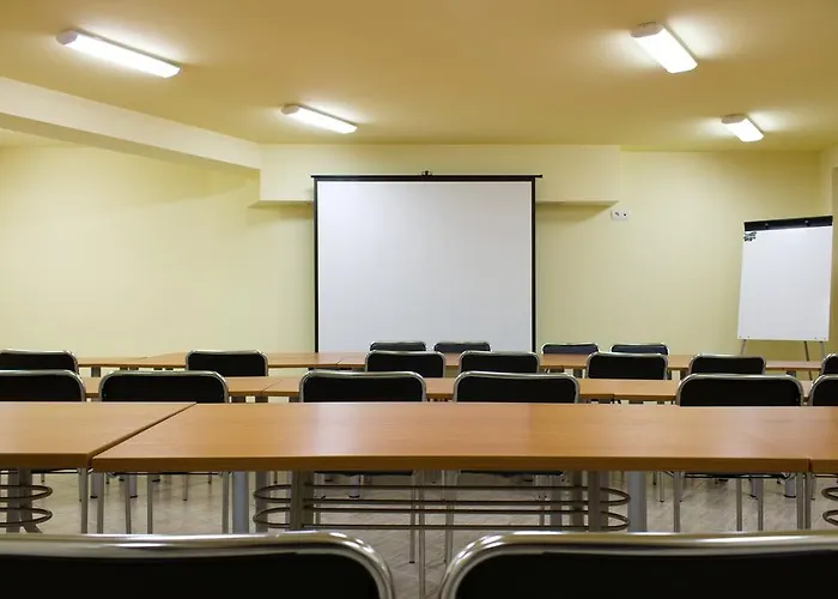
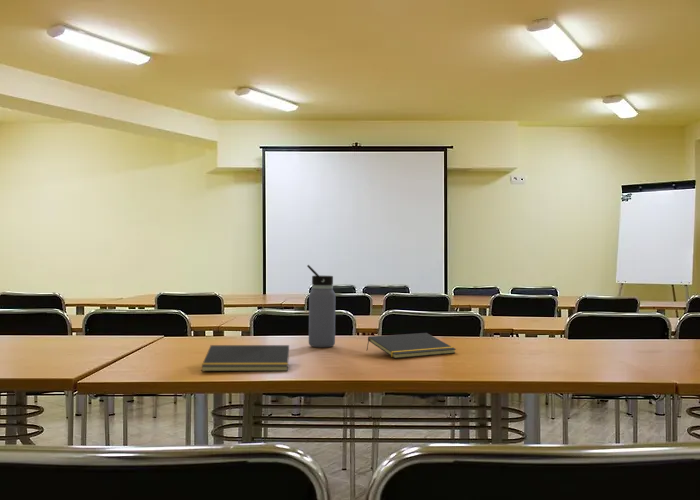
+ notepad [200,344,290,372]
+ notepad [365,332,457,359]
+ water bottle [306,264,337,348]
